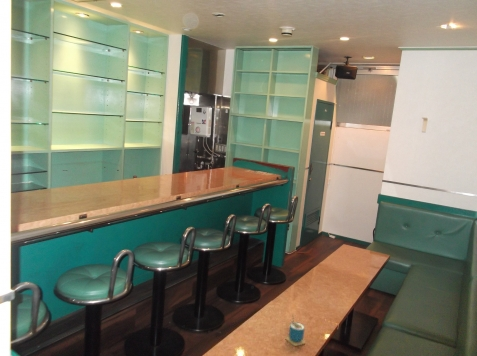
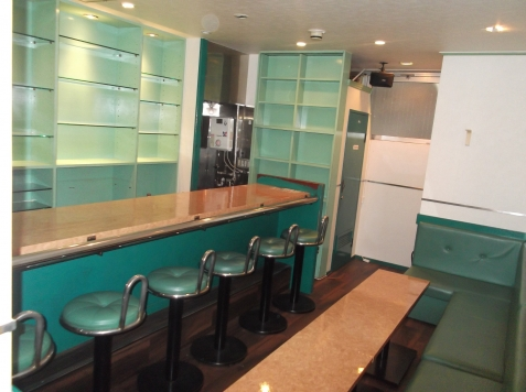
- cup [285,313,307,347]
